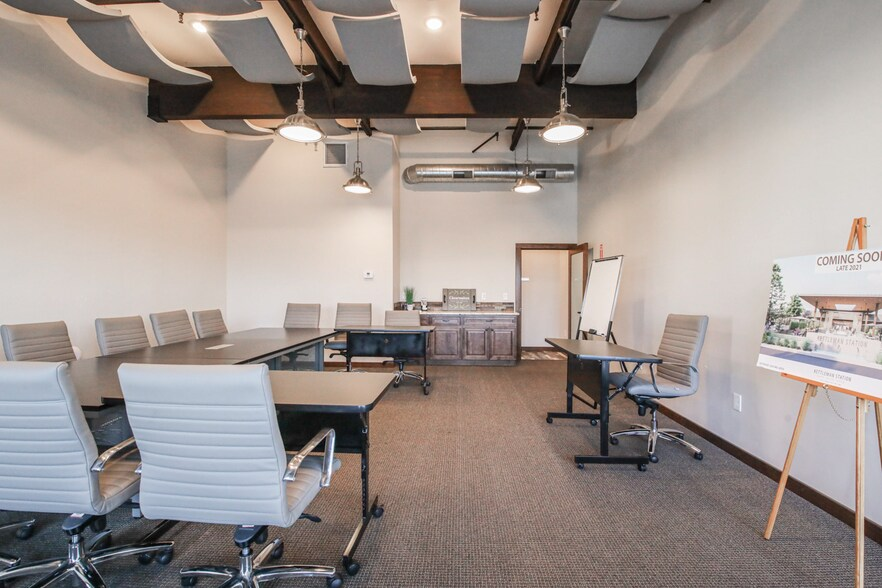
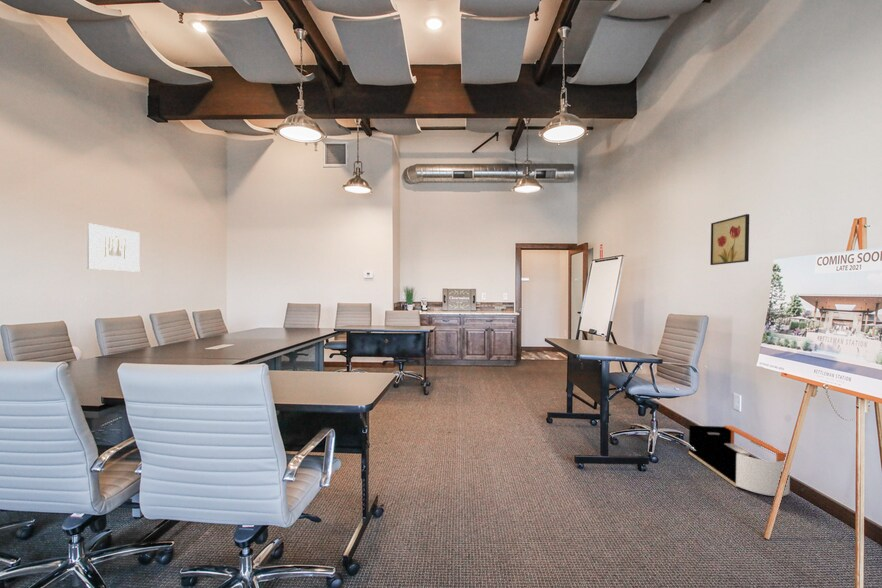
+ storage bin [688,425,791,497]
+ wall art [709,213,750,266]
+ wall art [86,222,141,273]
